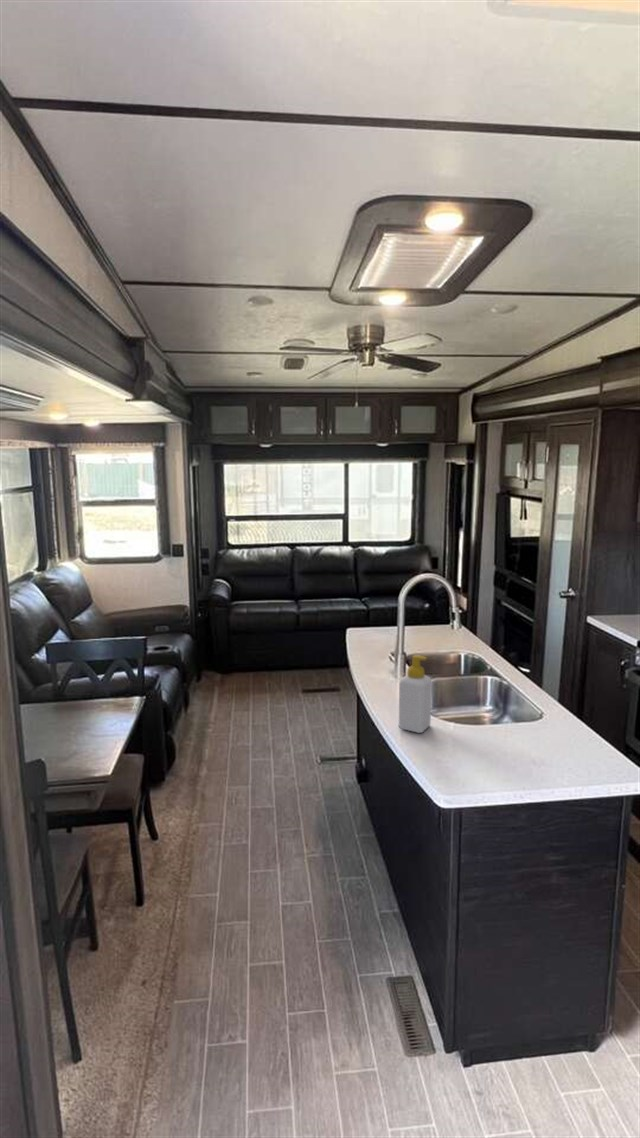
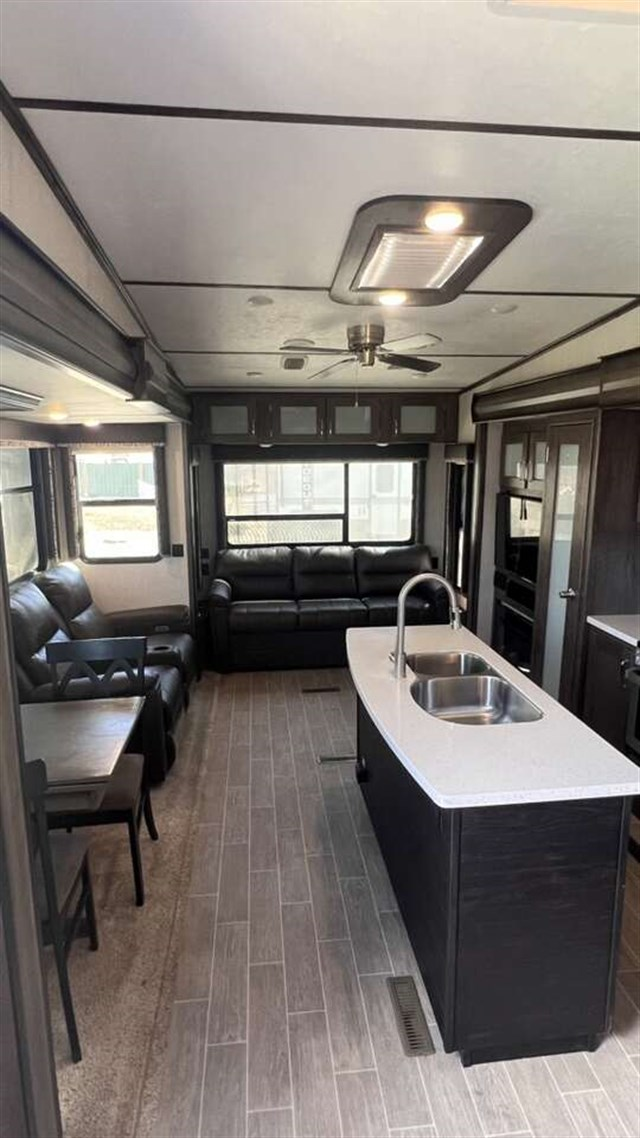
- soap bottle [398,654,433,734]
